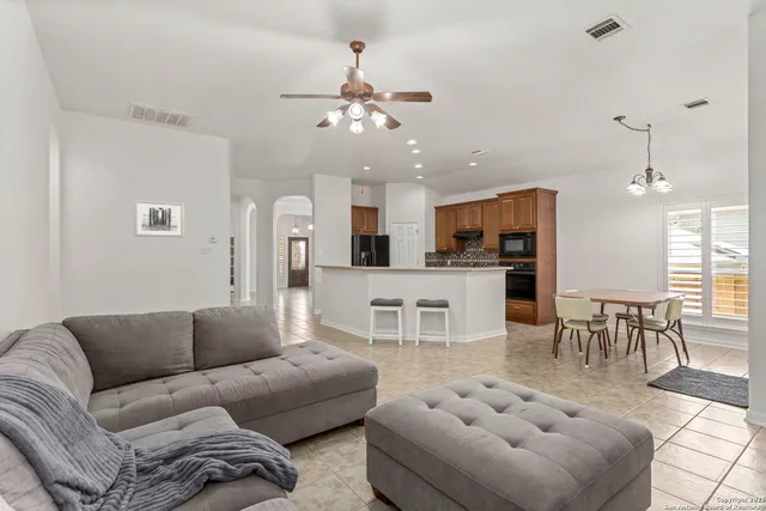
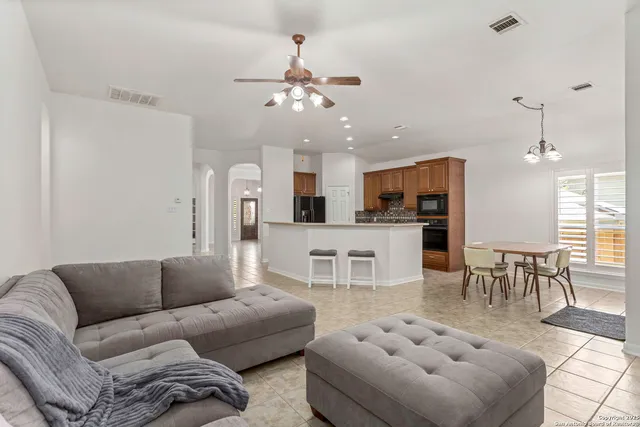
- wall art [133,199,186,238]
